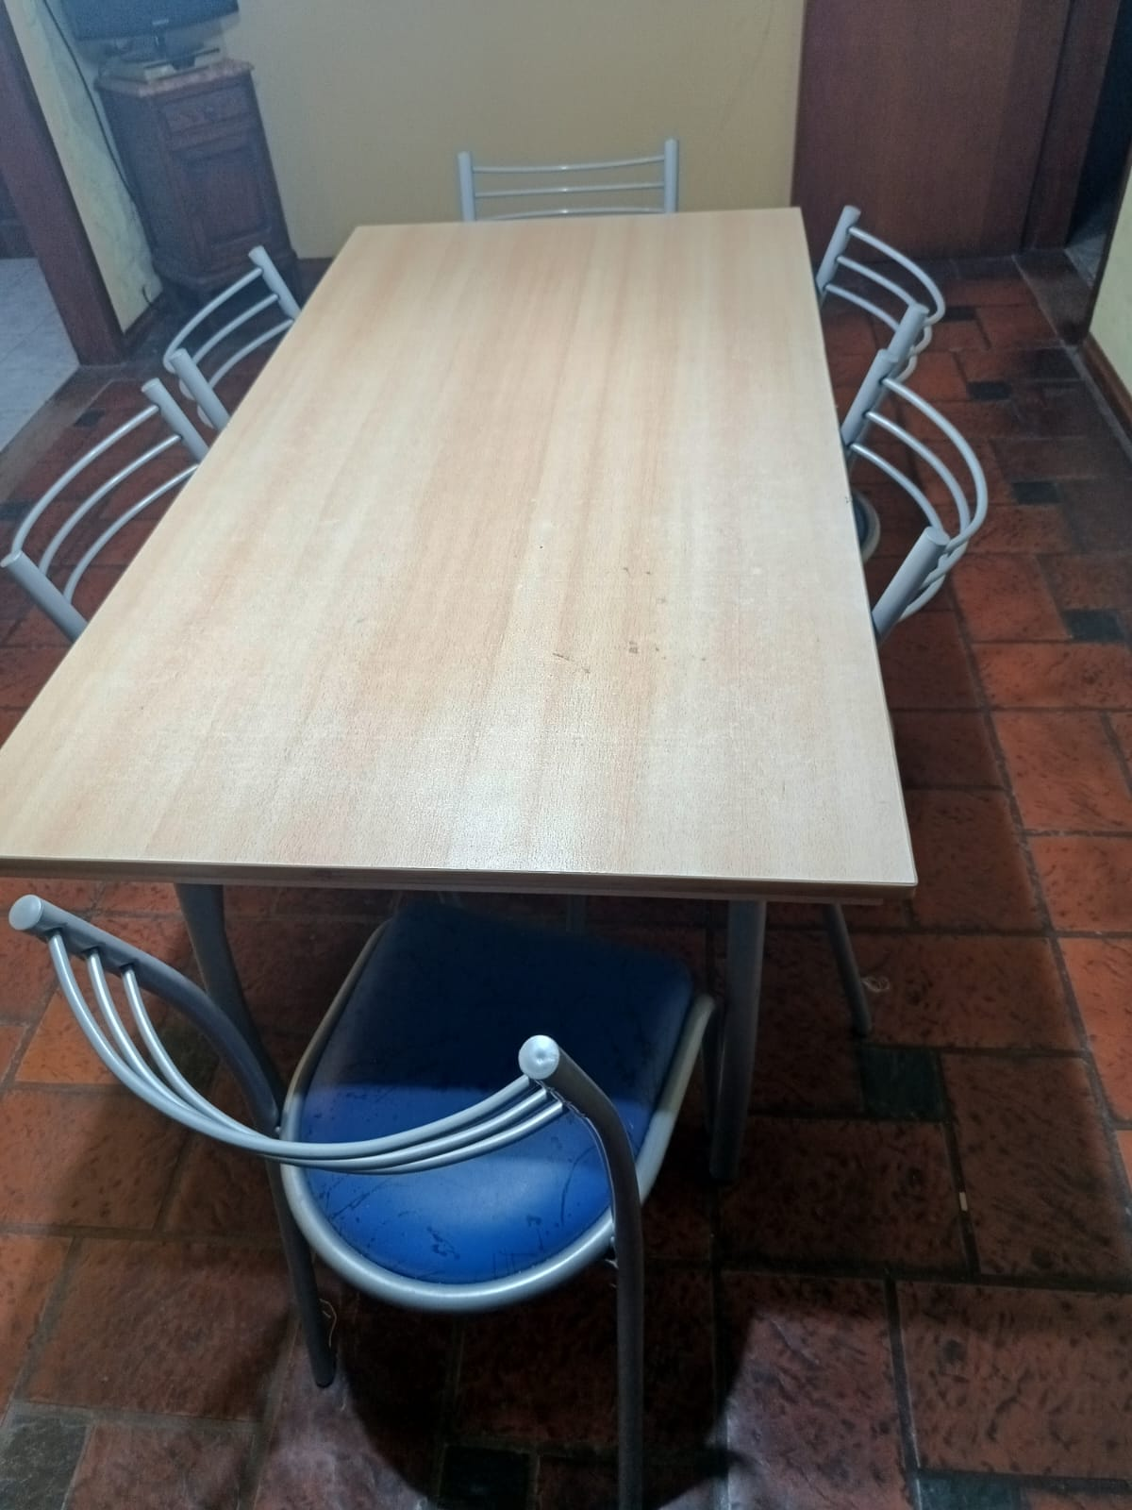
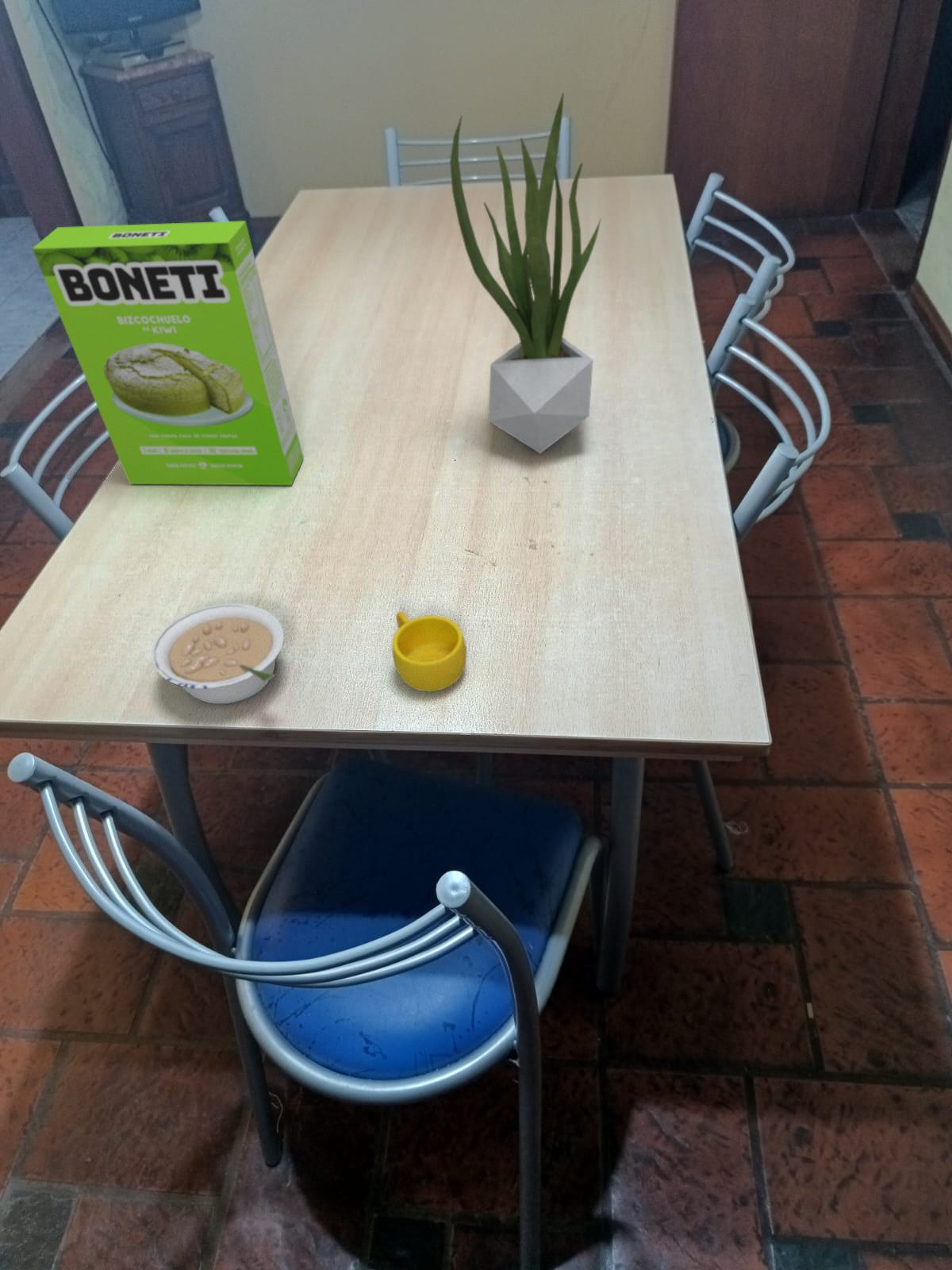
+ cake mix box [32,220,305,486]
+ cup [392,610,467,692]
+ potted plant [449,91,601,455]
+ legume [151,602,286,705]
